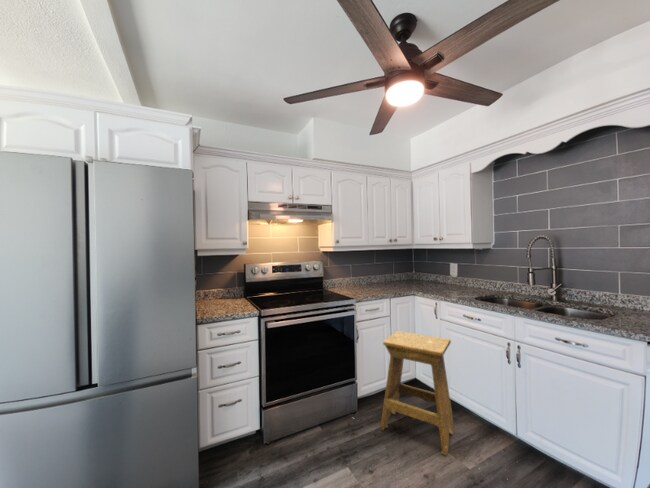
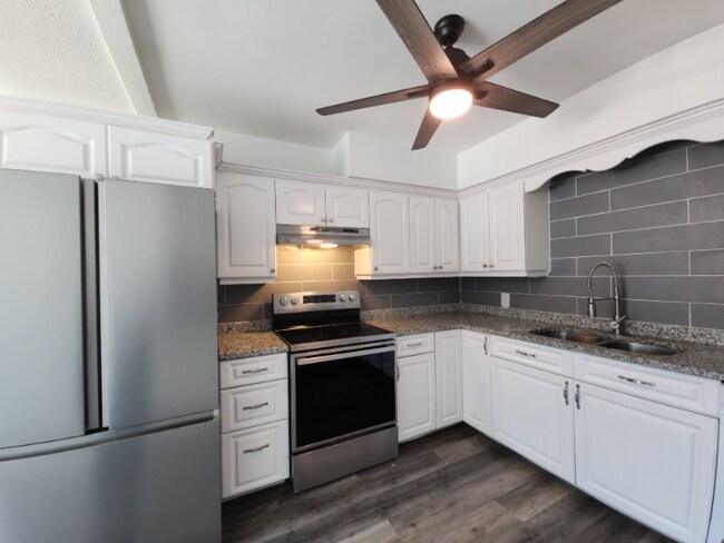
- stool [380,330,455,457]
